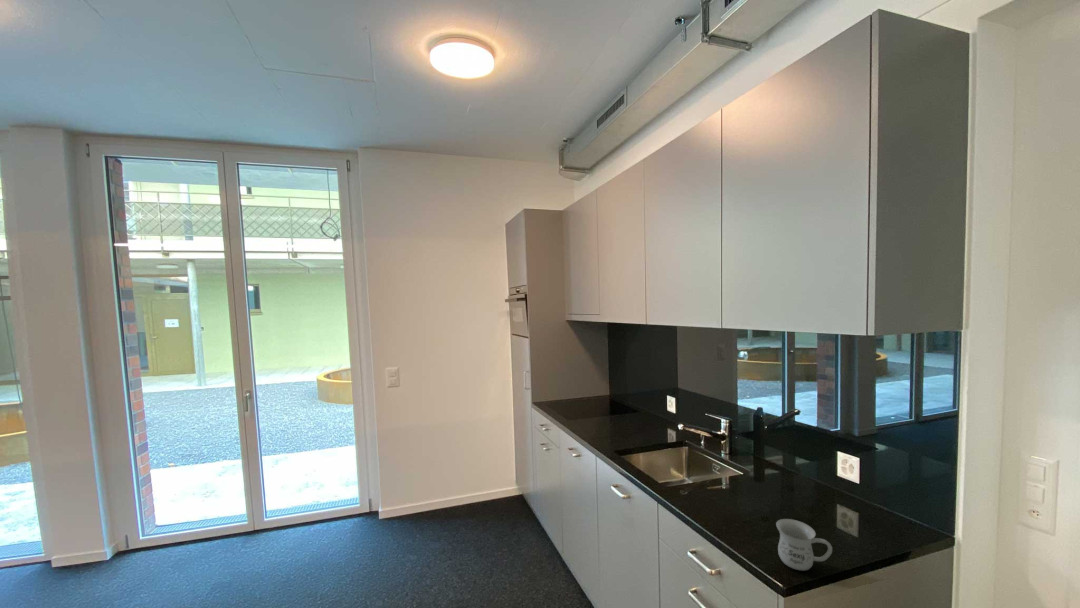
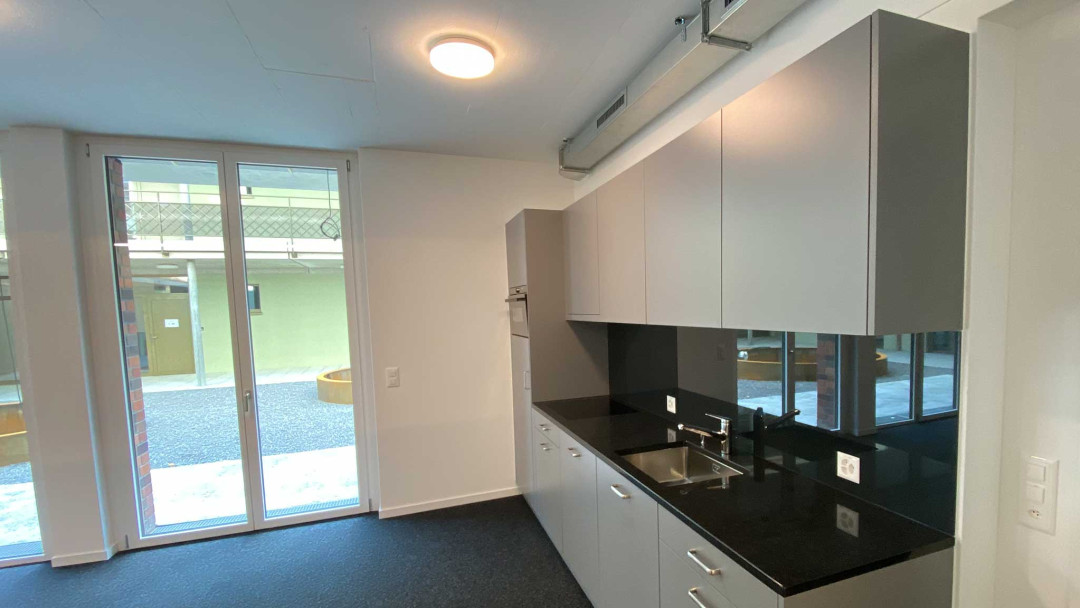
- mug [775,518,833,572]
